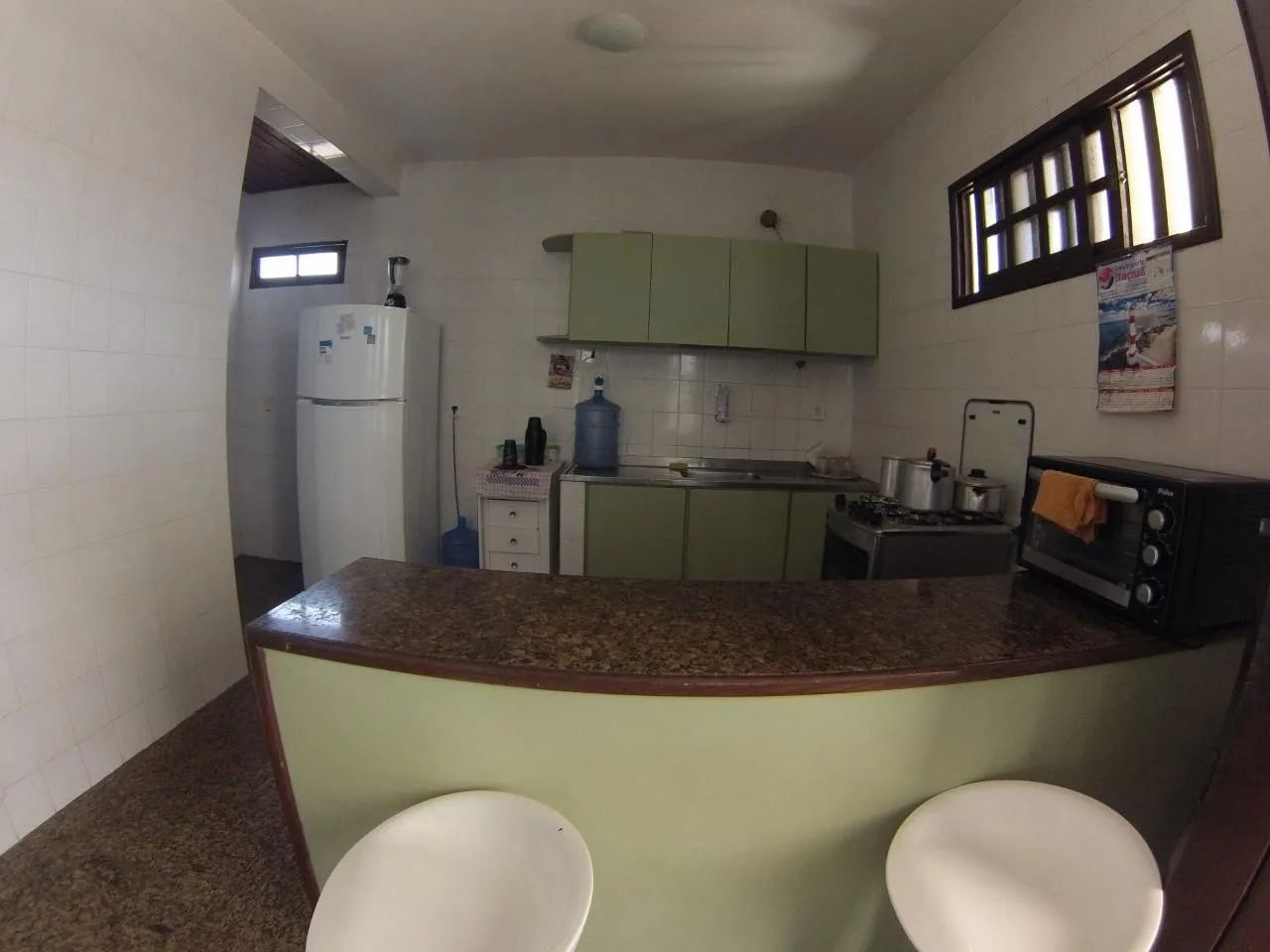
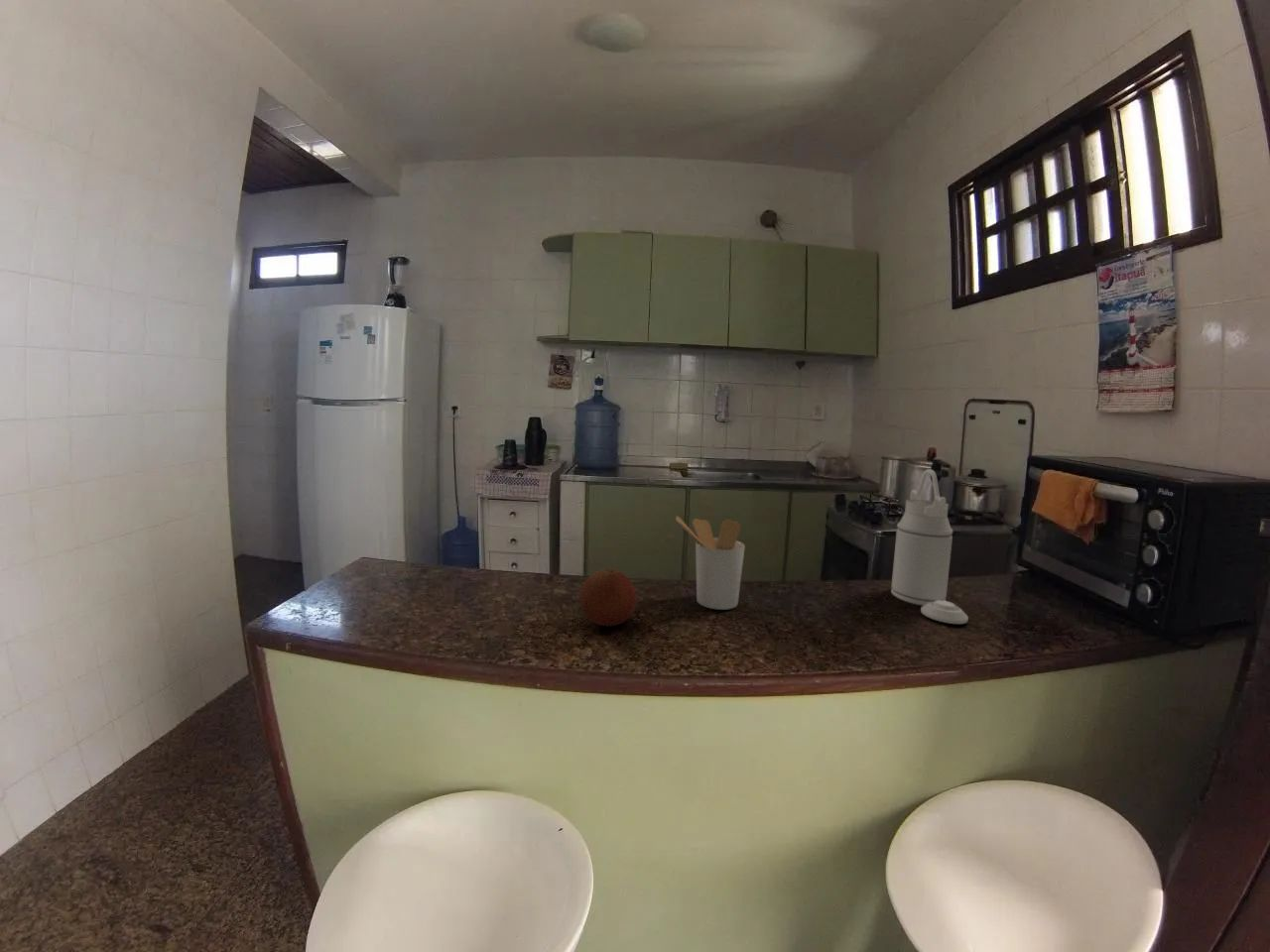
+ milk can [890,468,969,625]
+ utensil holder [675,515,746,611]
+ fruit [578,568,638,627]
